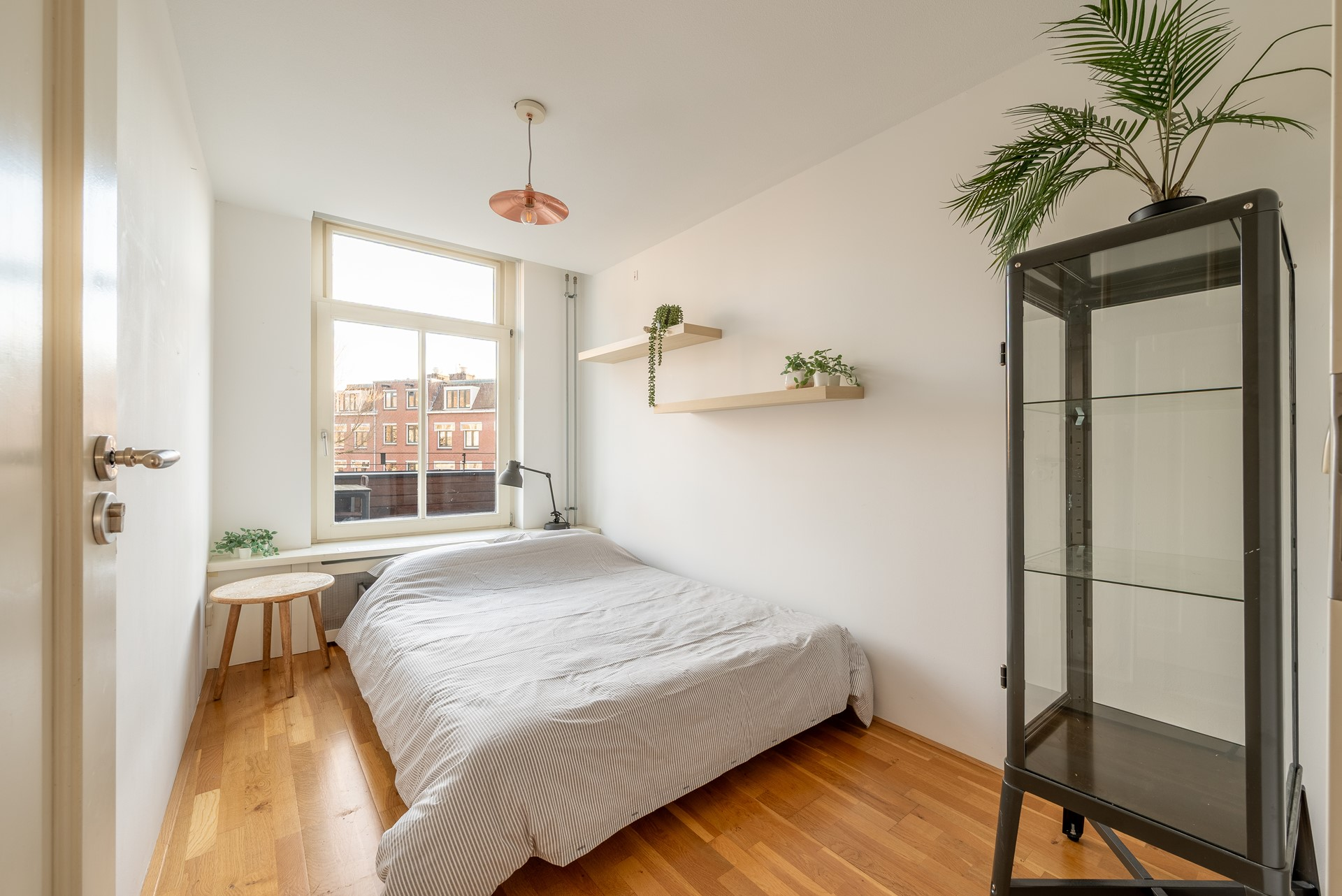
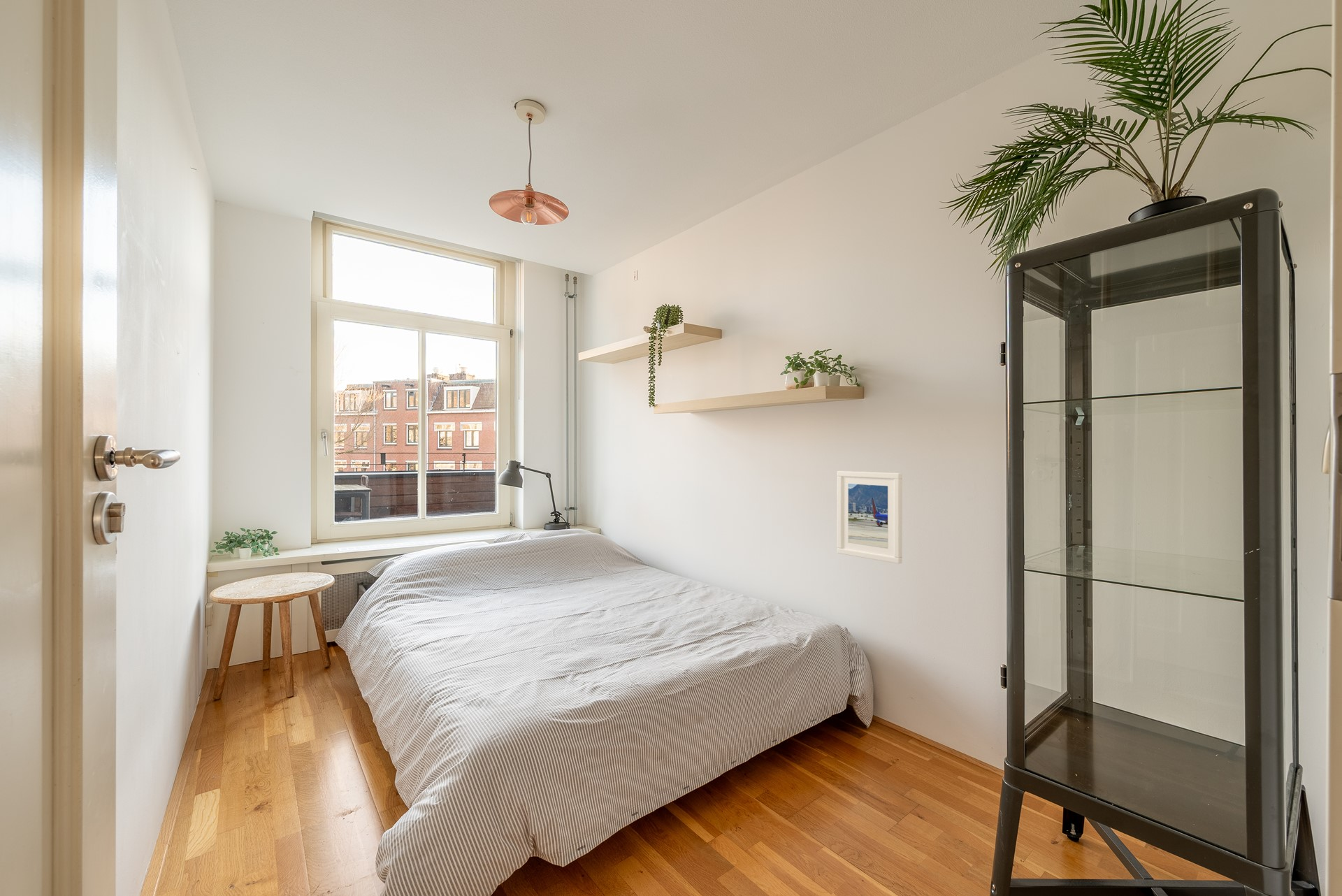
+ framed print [837,470,902,565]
